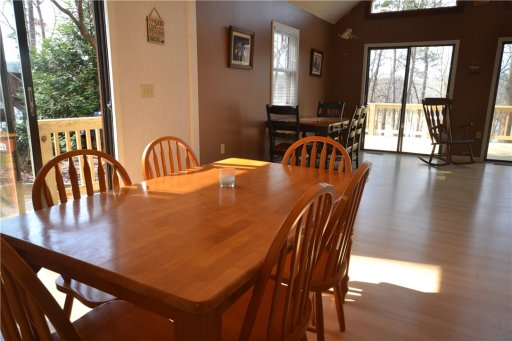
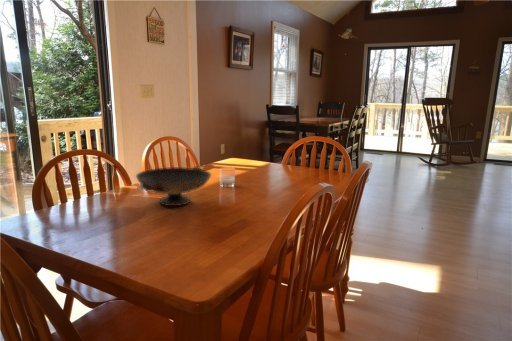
+ decorative bowl [135,165,212,207]
